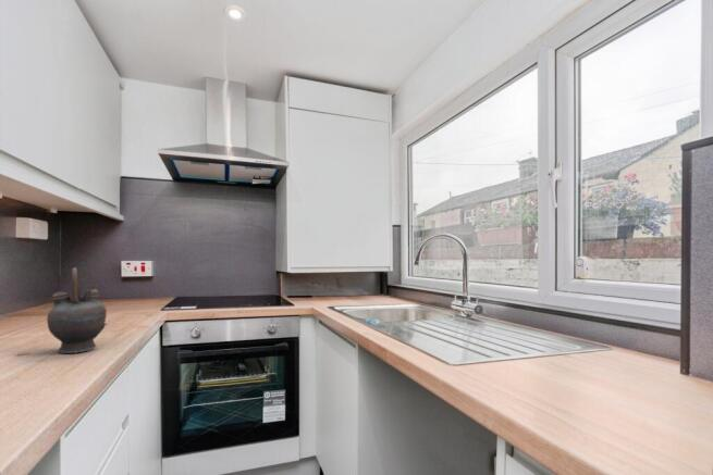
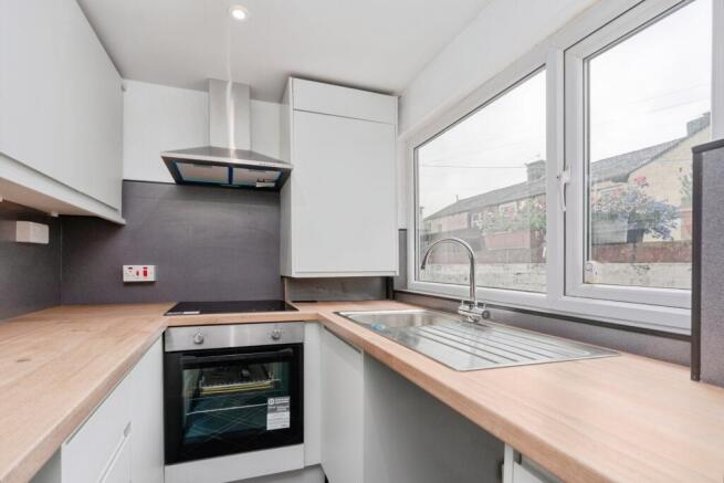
- teapot [46,266,108,354]
